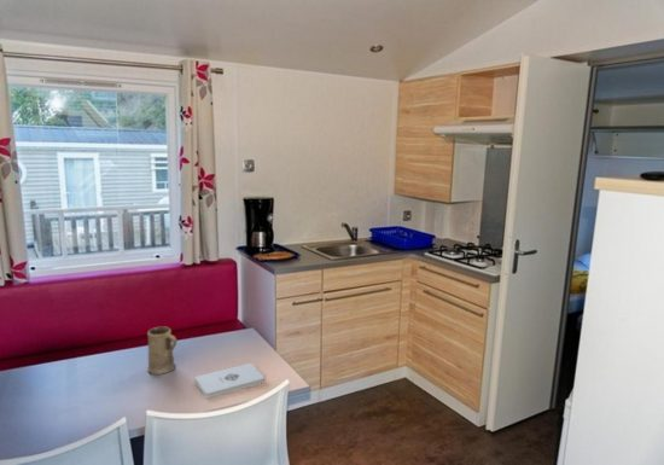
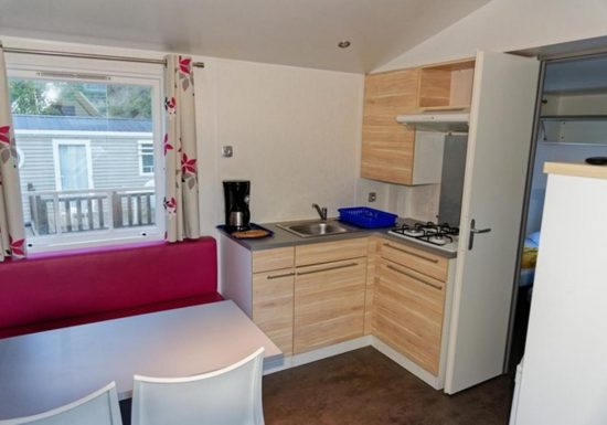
- mug [146,326,177,376]
- notepad [193,362,264,399]
